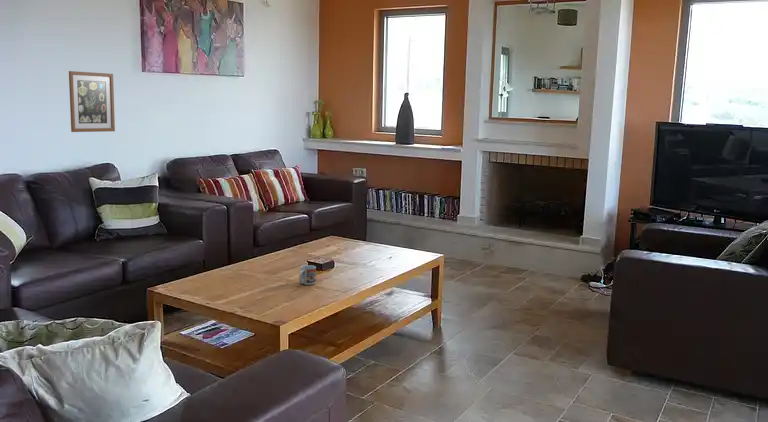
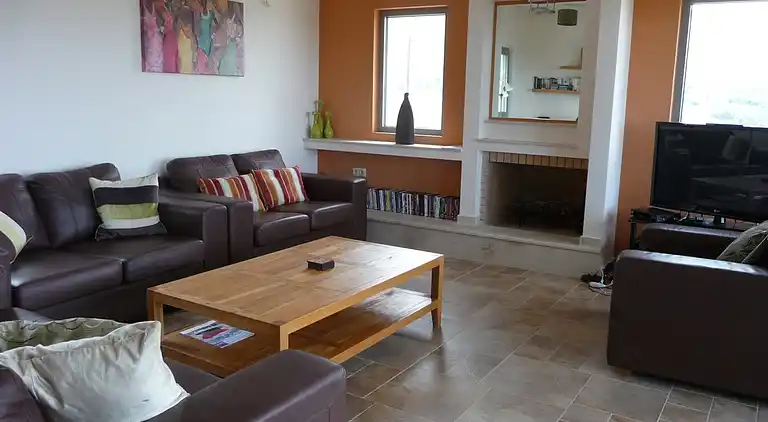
- wall art [68,70,116,133]
- cup [298,264,317,286]
